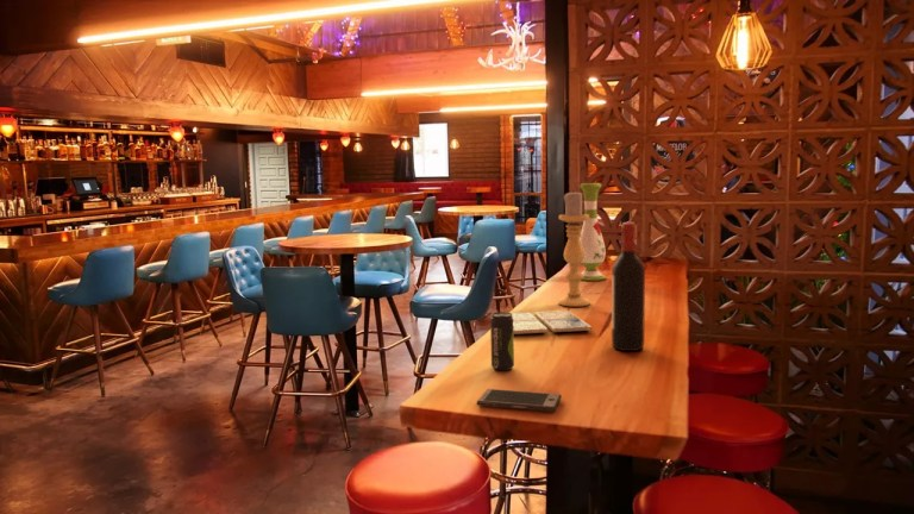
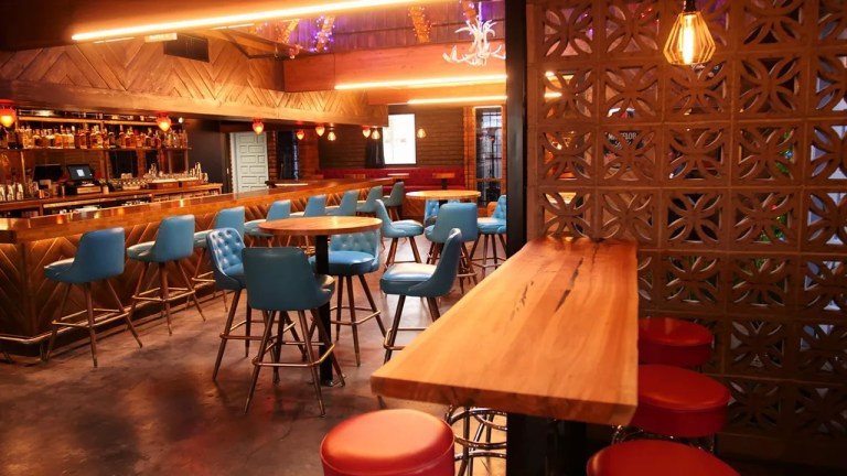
- smartphone [476,388,563,413]
- wine bottle [611,221,646,352]
- drink coaster [512,309,593,336]
- beverage can [489,311,515,371]
- vase [580,182,607,282]
- candle holder [557,189,591,308]
